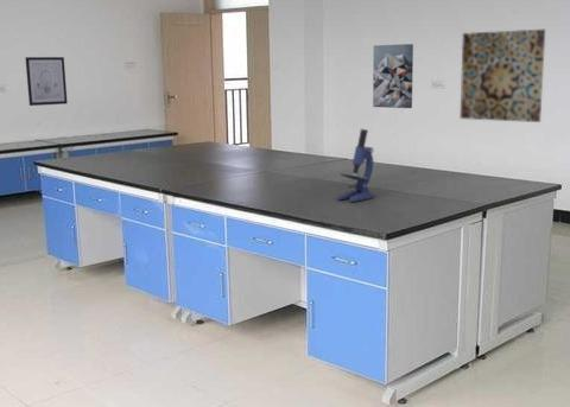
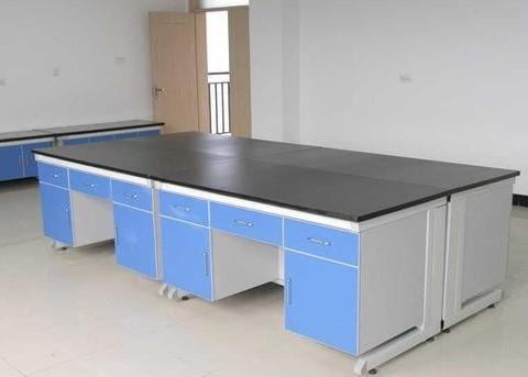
- microscope [336,128,374,203]
- wall art [460,28,546,123]
- wall art [24,56,69,107]
- wall art [372,43,414,109]
